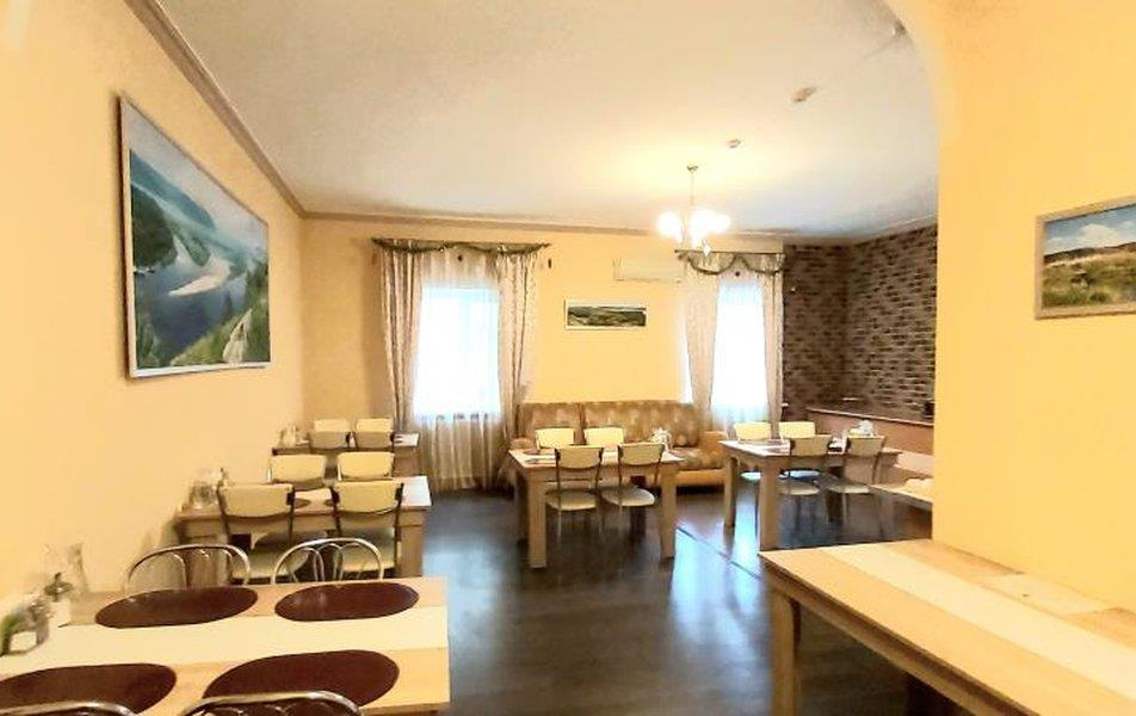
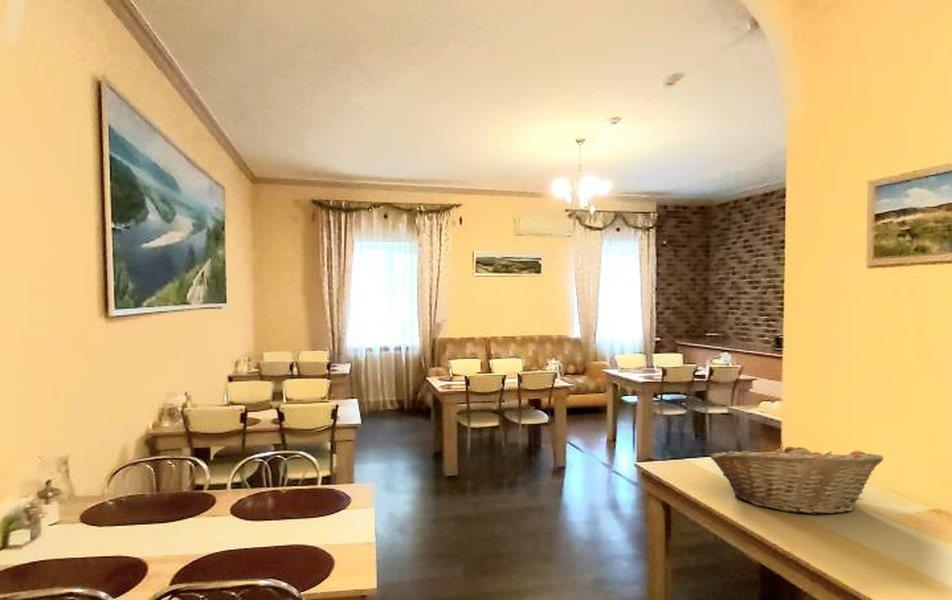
+ fruit basket [709,440,884,516]
